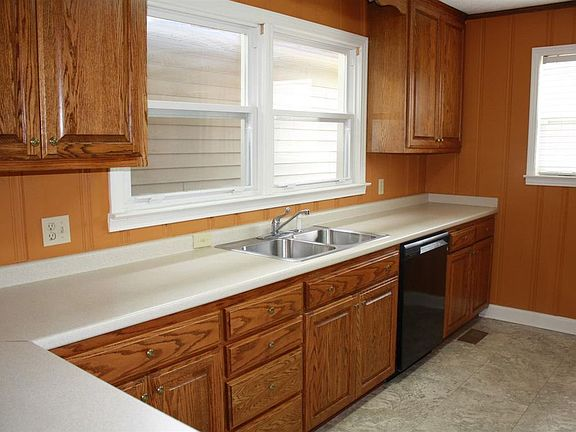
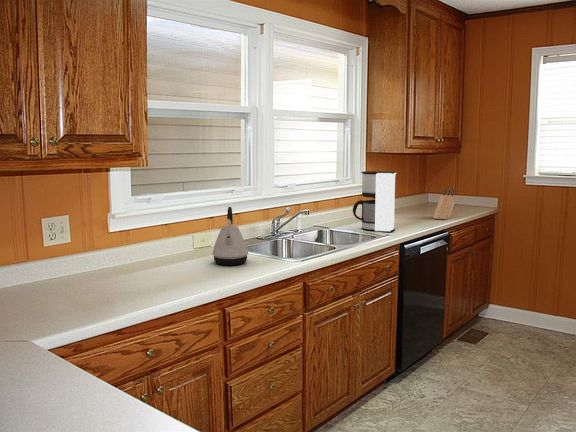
+ coffee maker [352,170,397,233]
+ knife block [432,187,456,221]
+ kettle [212,206,249,266]
